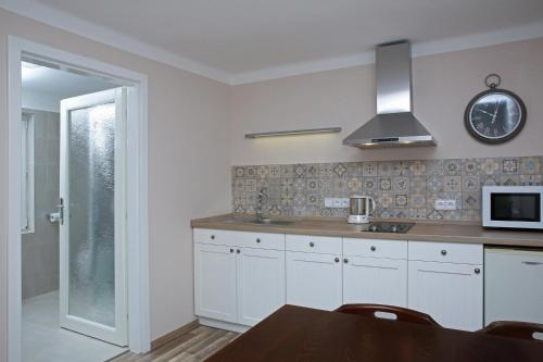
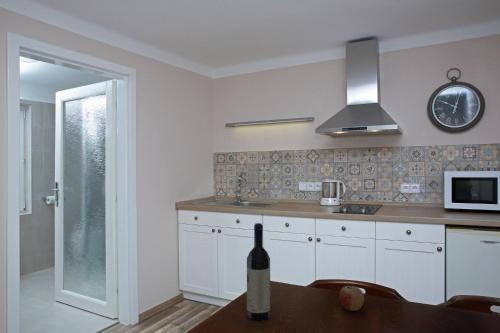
+ wine bottle [246,222,271,321]
+ fruit [338,282,365,312]
